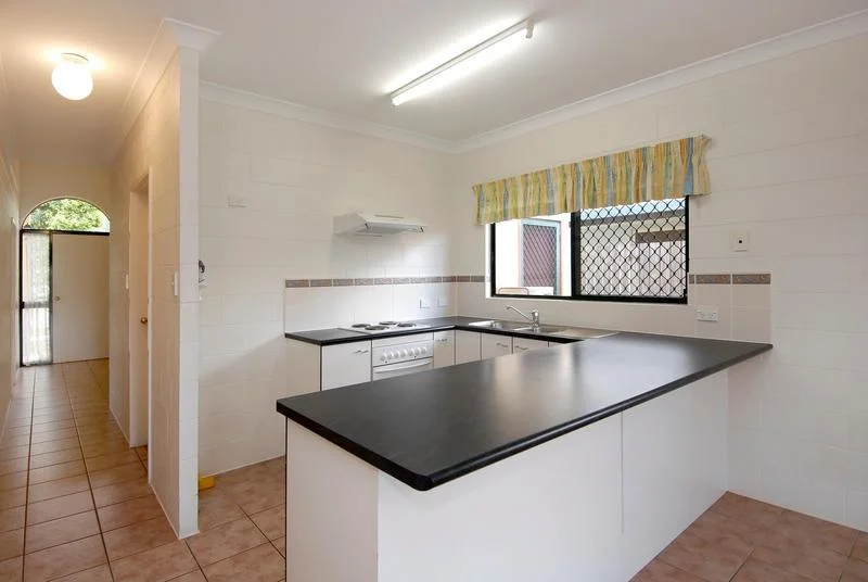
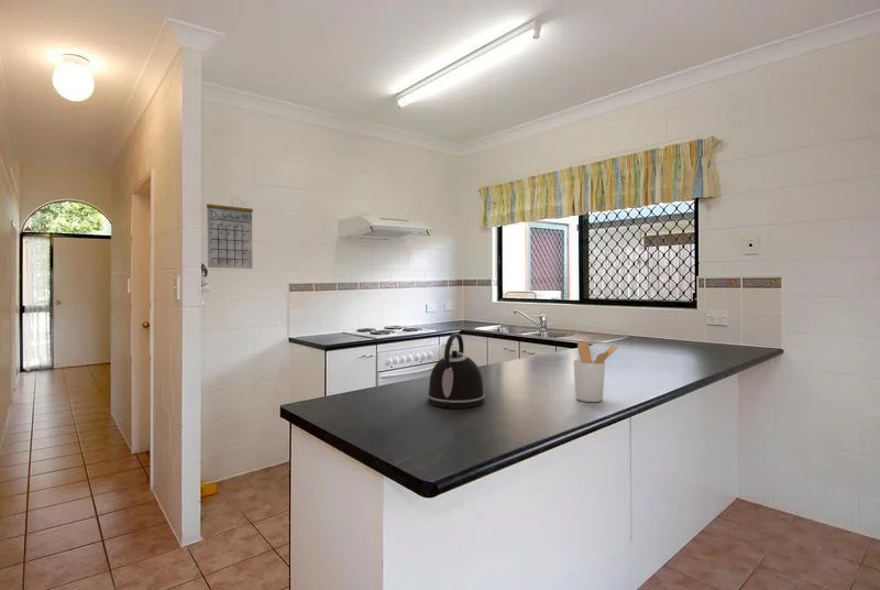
+ utensil holder [572,340,619,403]
+ calendar [206,194,254,270]
+ kettle [427,331,486,409]
